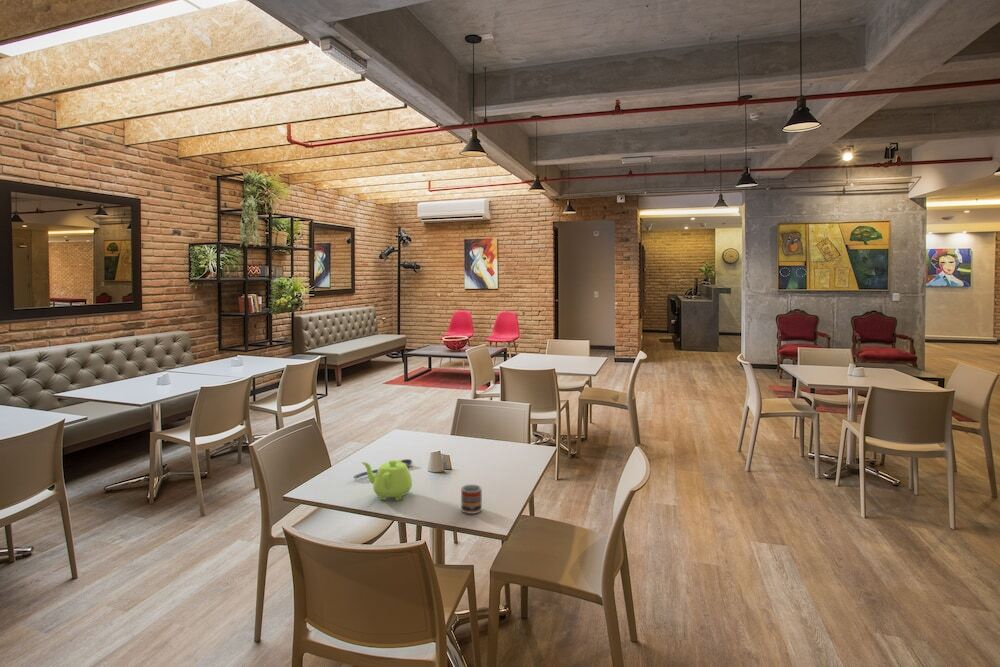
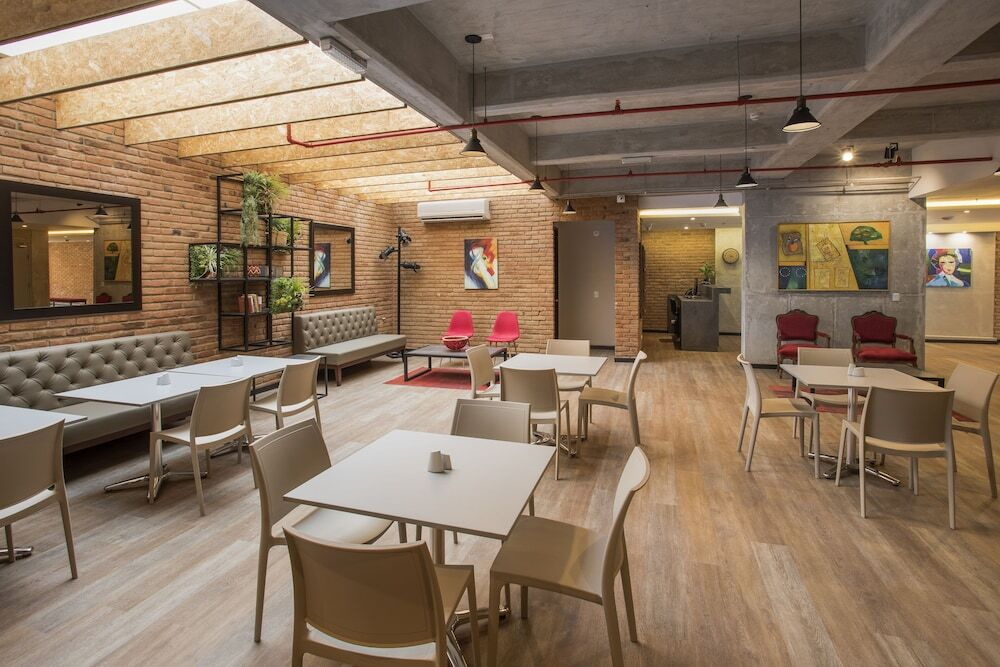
- cup [460,483,483,515]
- teapot [360,459,413,501]
- spoon [352,458,414,480]
